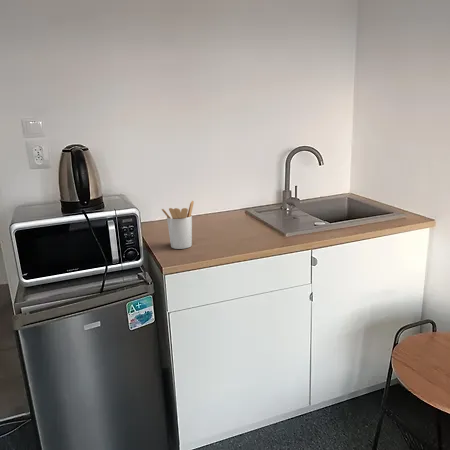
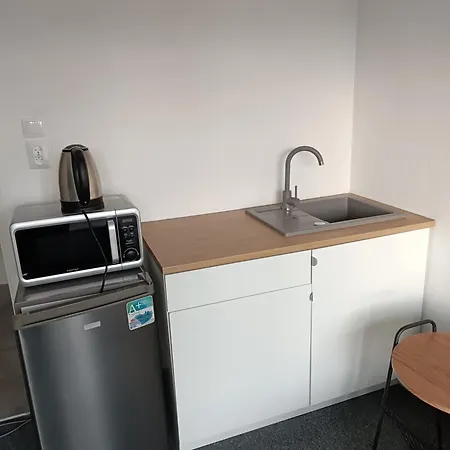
- utensil holder [160,200,195,250]
